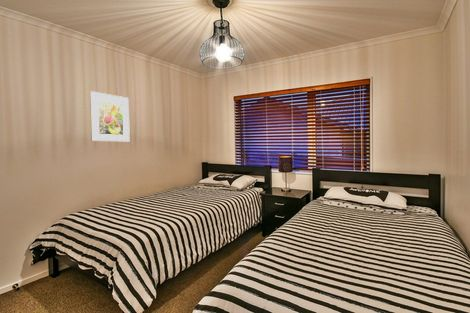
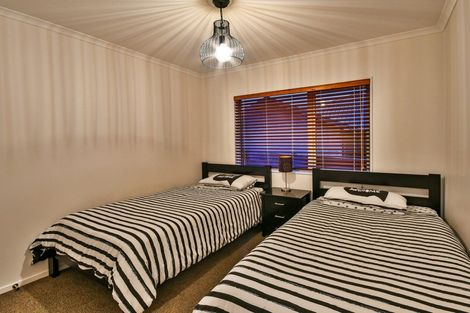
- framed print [89,90,131,142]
